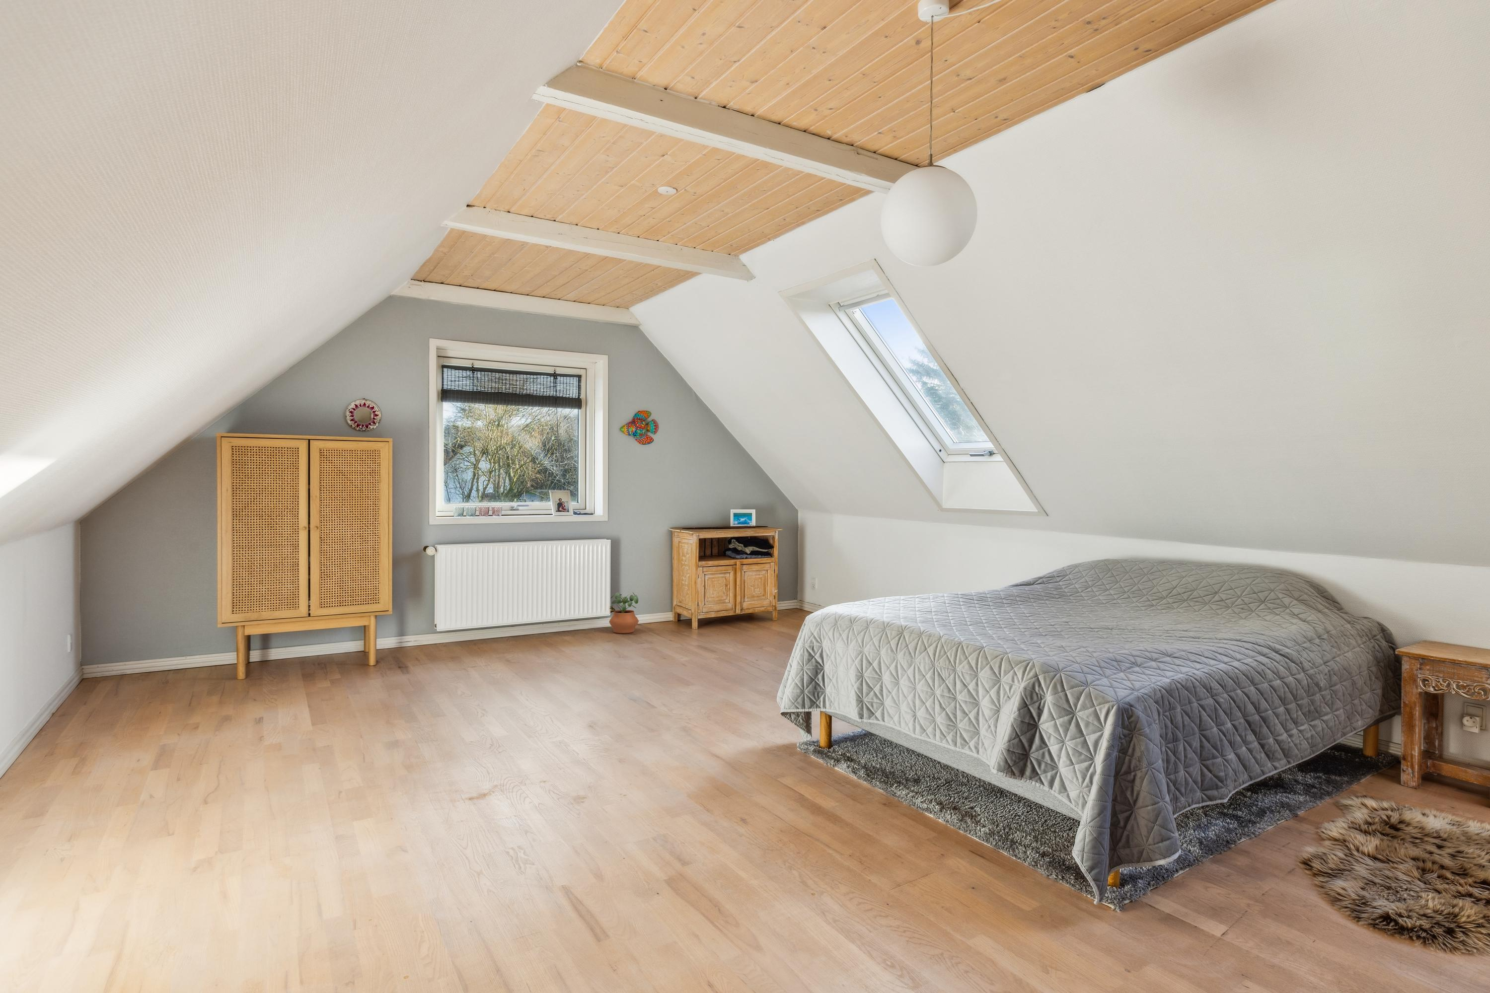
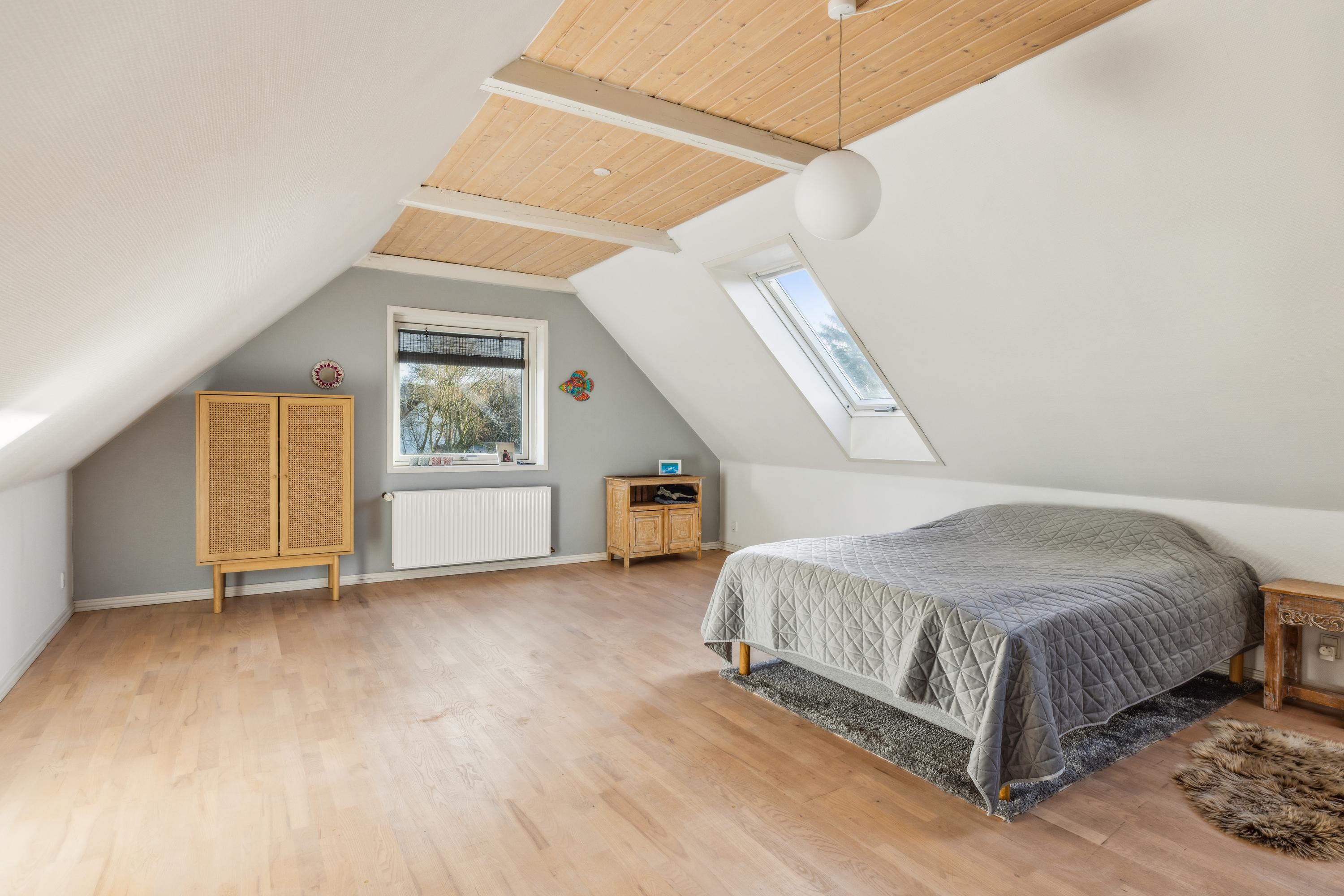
- potted plant [609,592,640,634]
